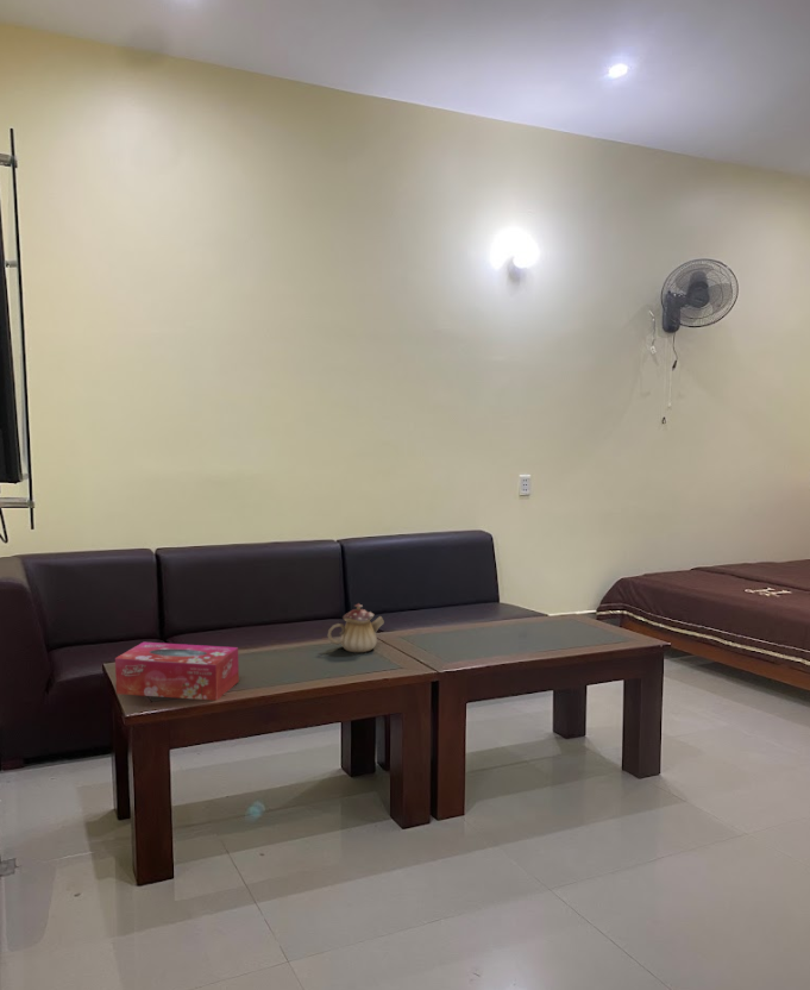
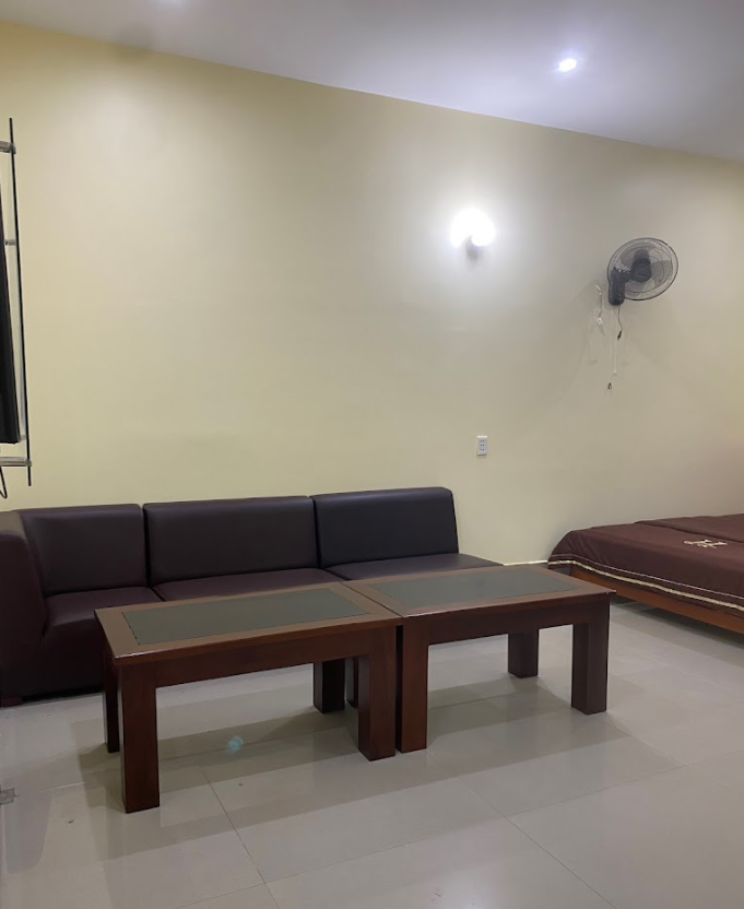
- teapot [327,602,385,653]
- tissue box [114,641,240,701]
